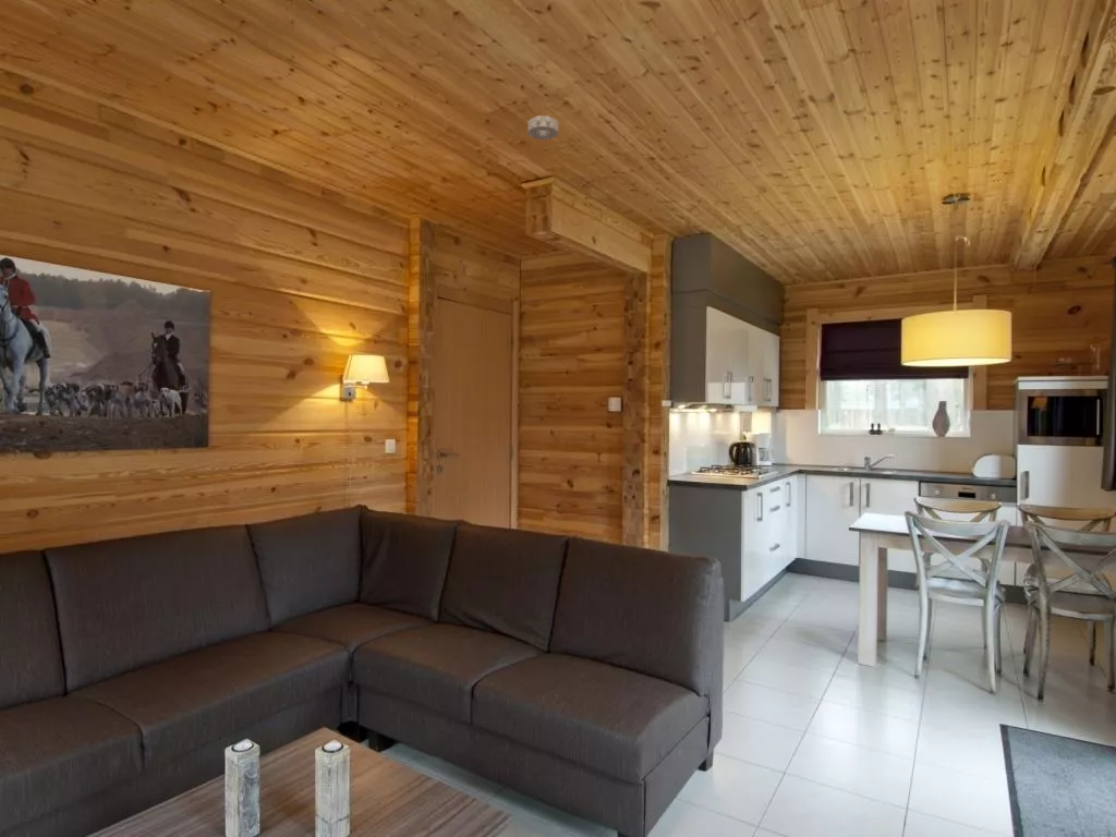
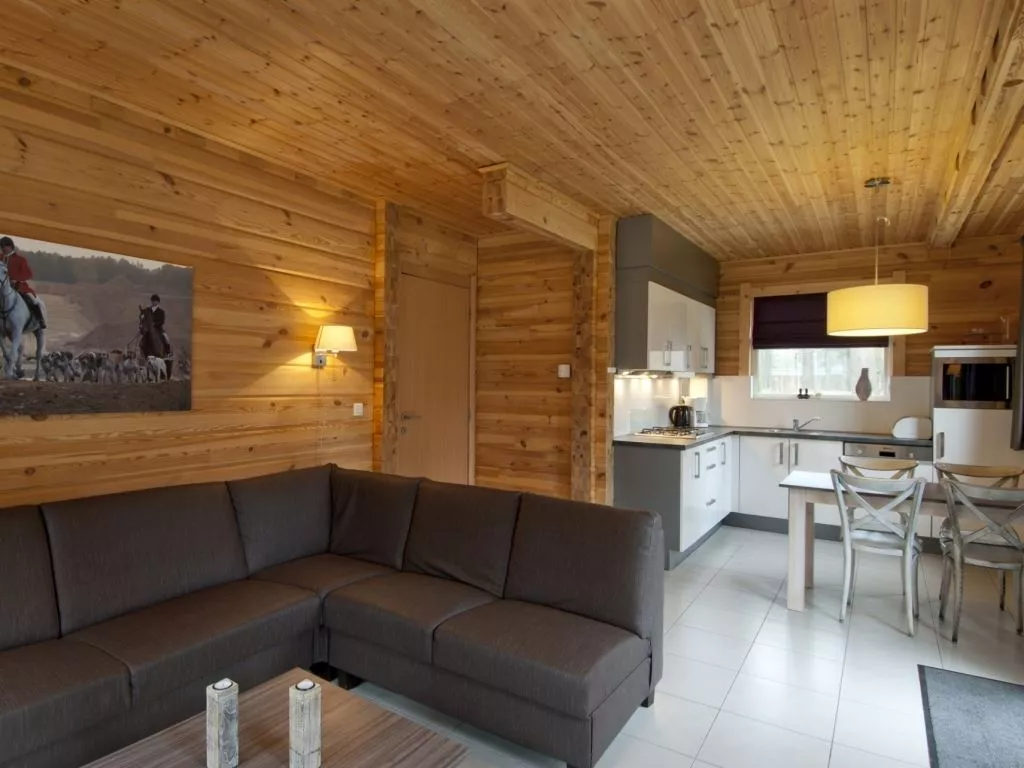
- smoke detector [526,114,560,142]
